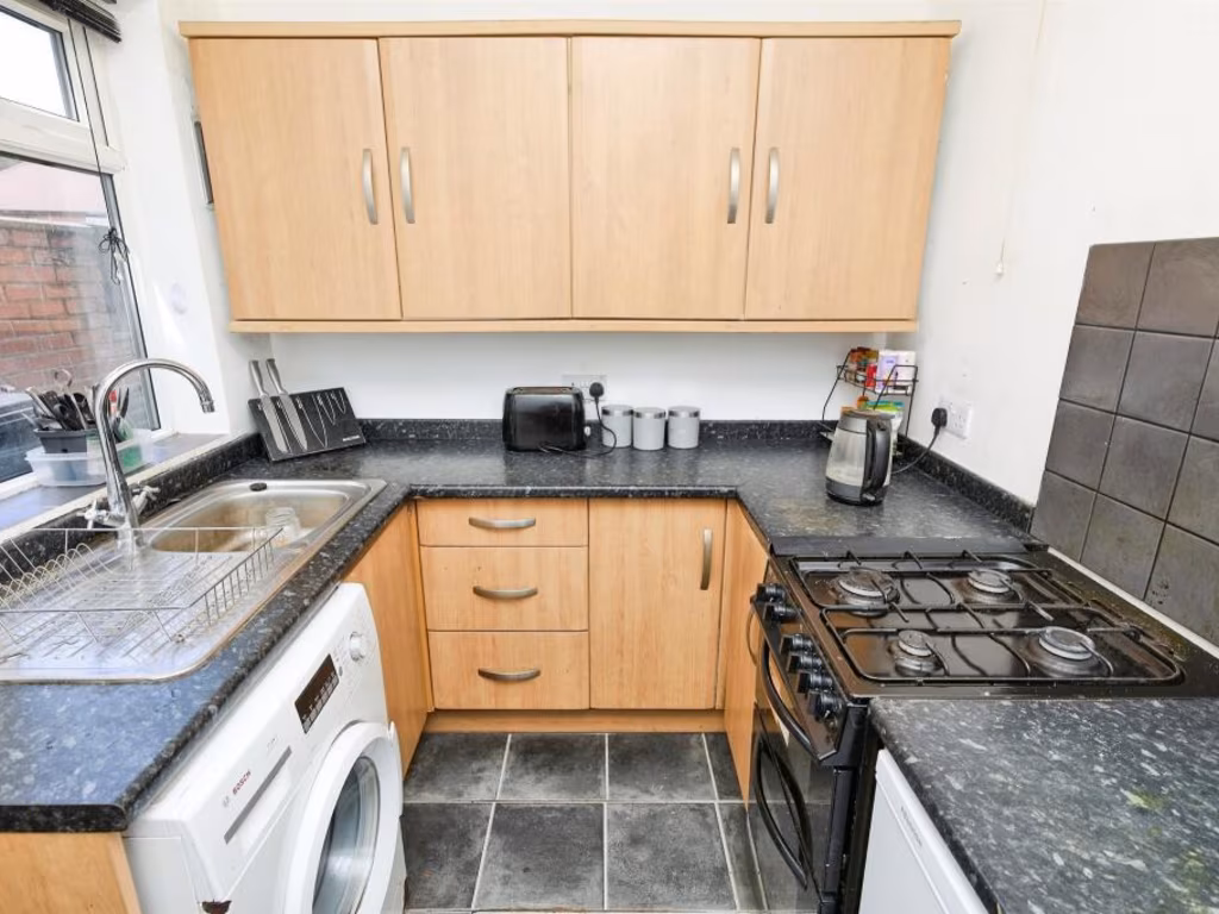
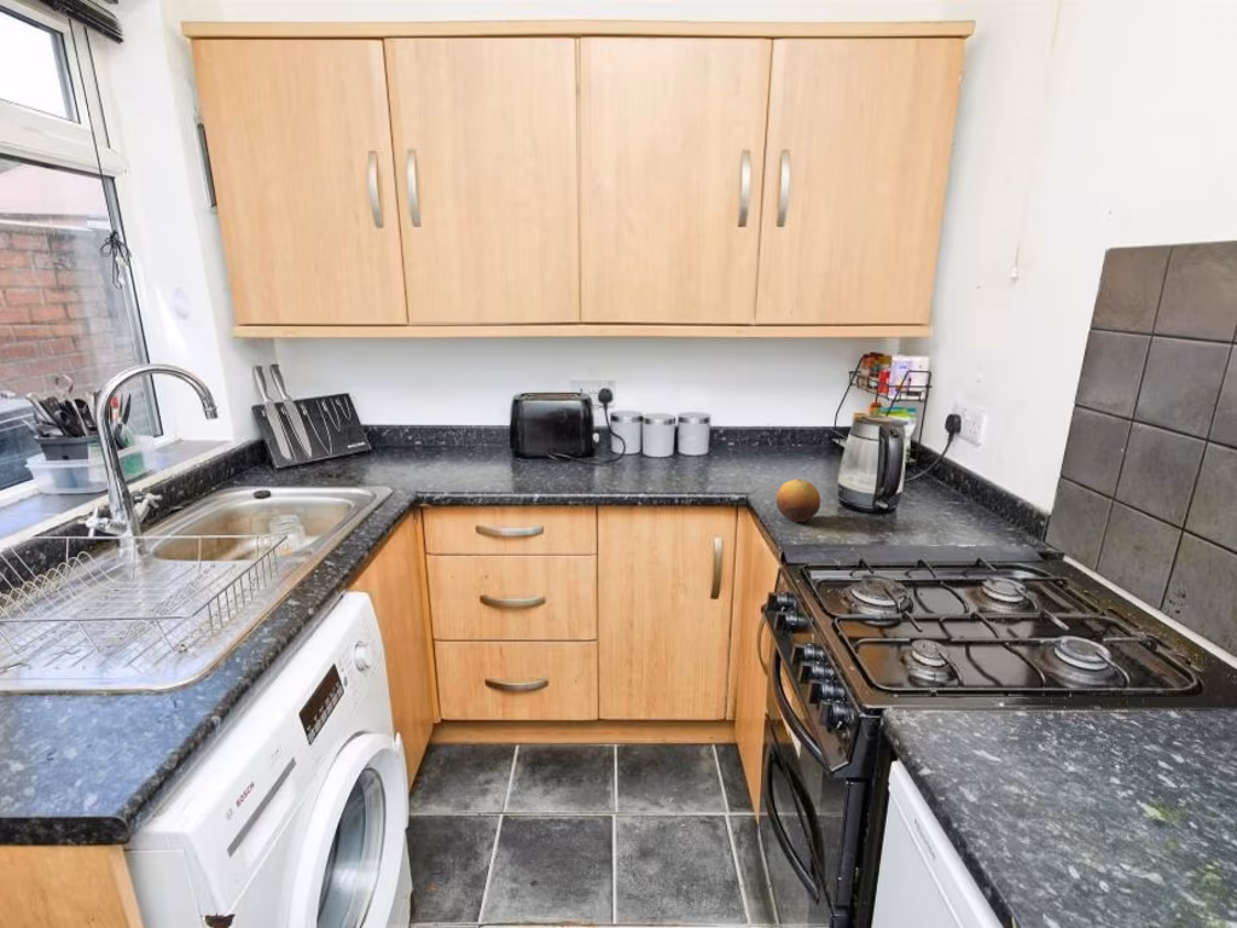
+ fruit [776,478,821,523]
